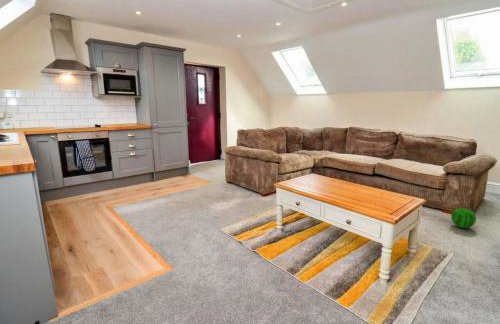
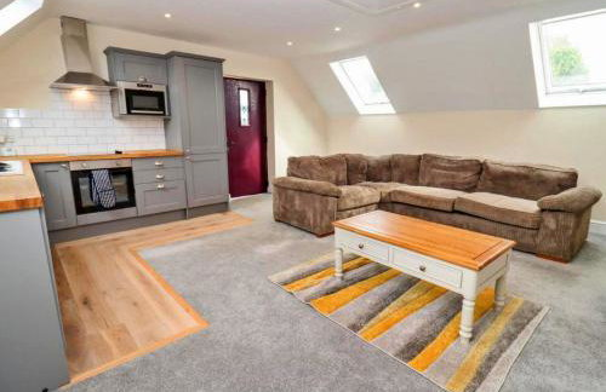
- ball [450,207,477,229]
